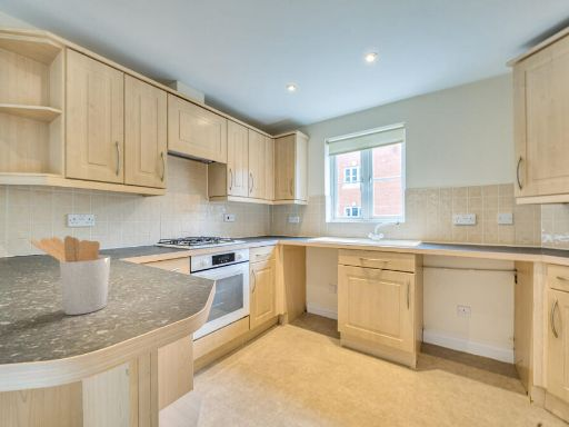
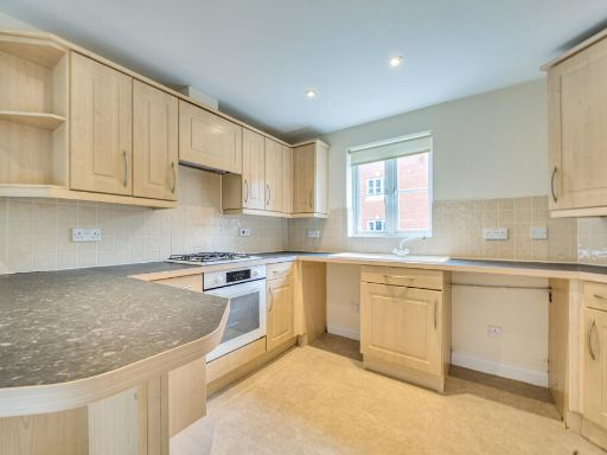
- utensil holder [29,235,111,316]
